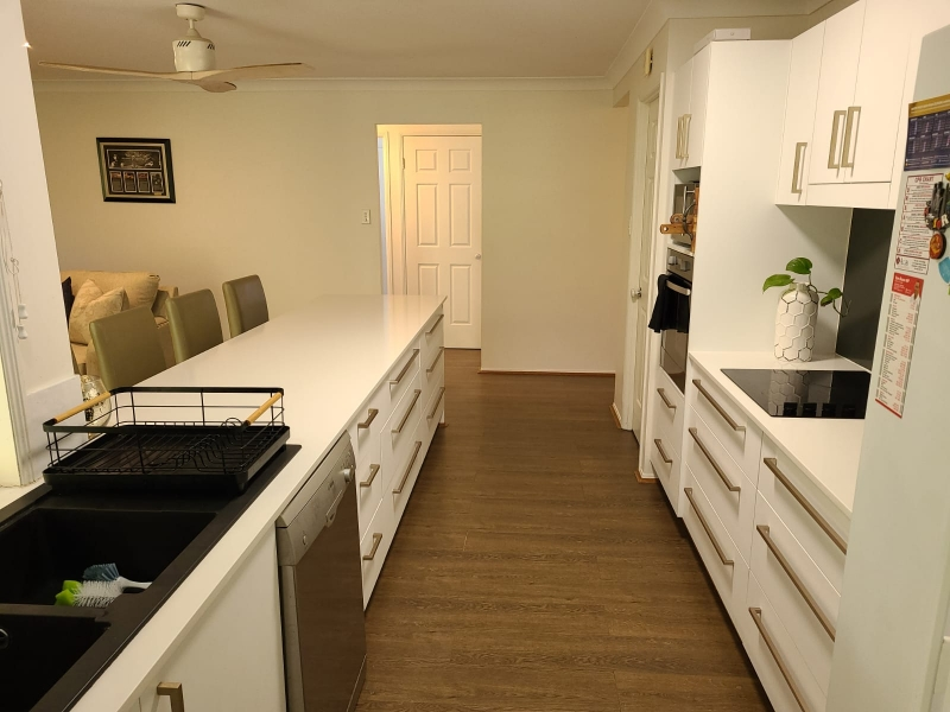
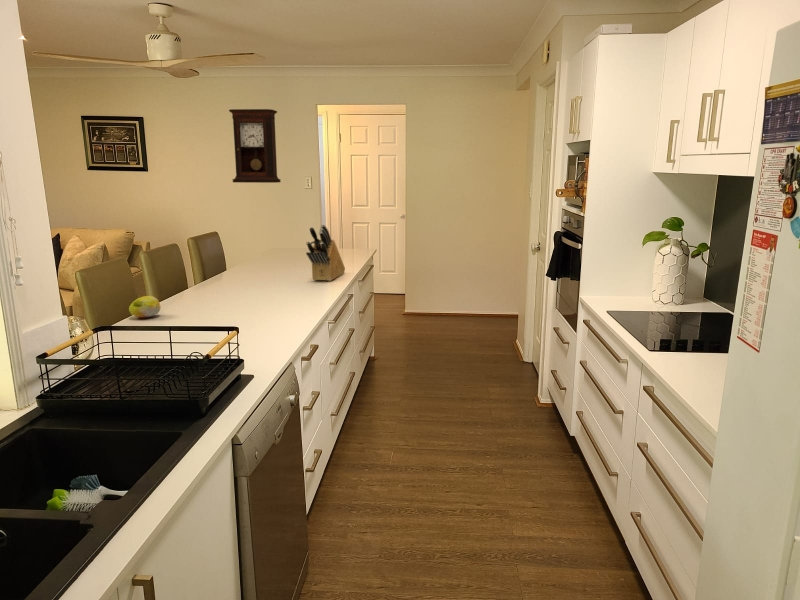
+ knife block [305,224,346,282]
+ fruit [128,295,161,319]
+ pendulum clock [228,108,282,184]
